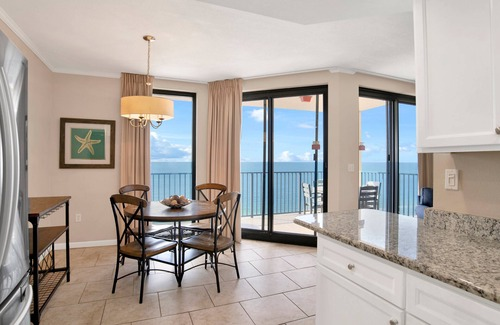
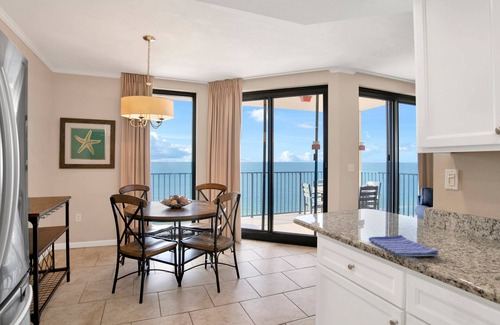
+ dish towel [368,234,439,257]
